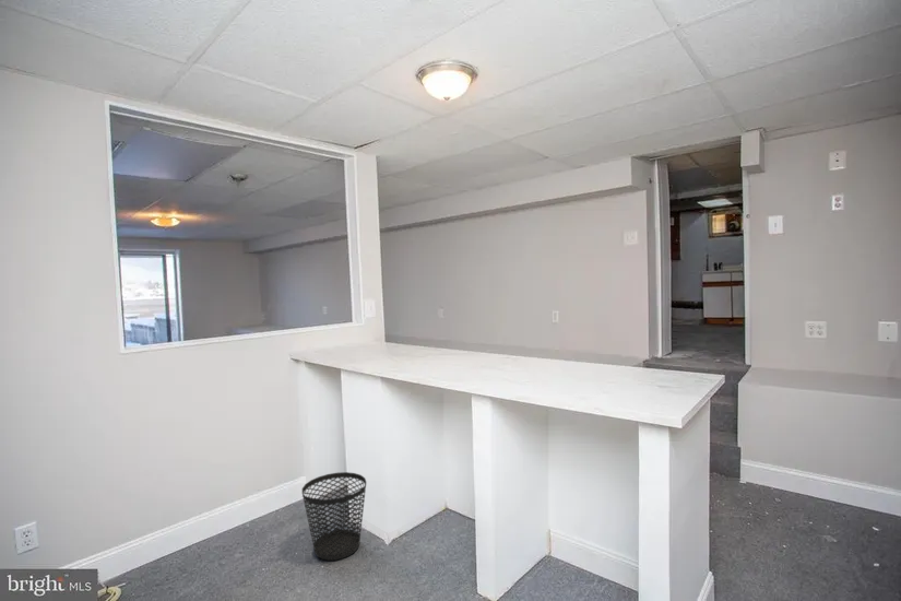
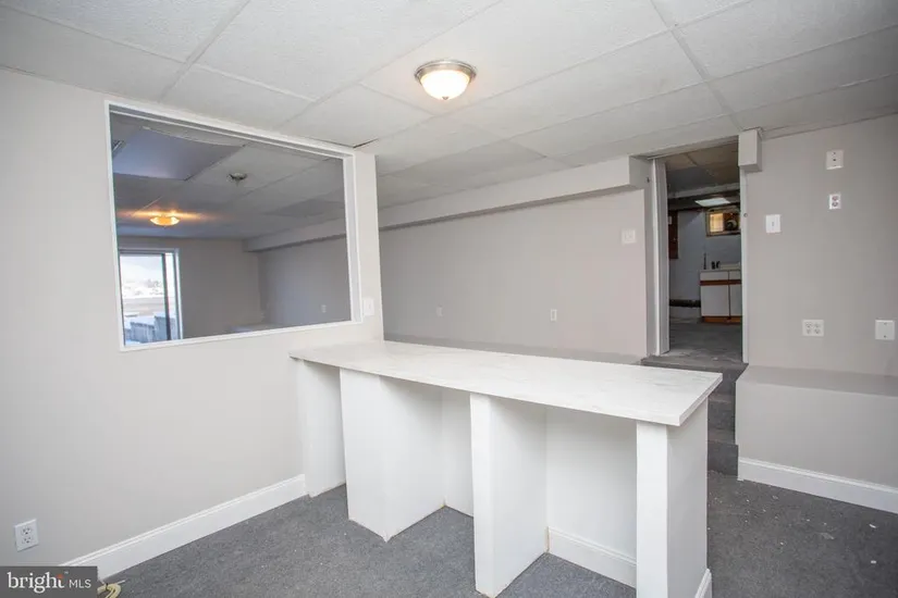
- wastebasket [301,471,367,562]
